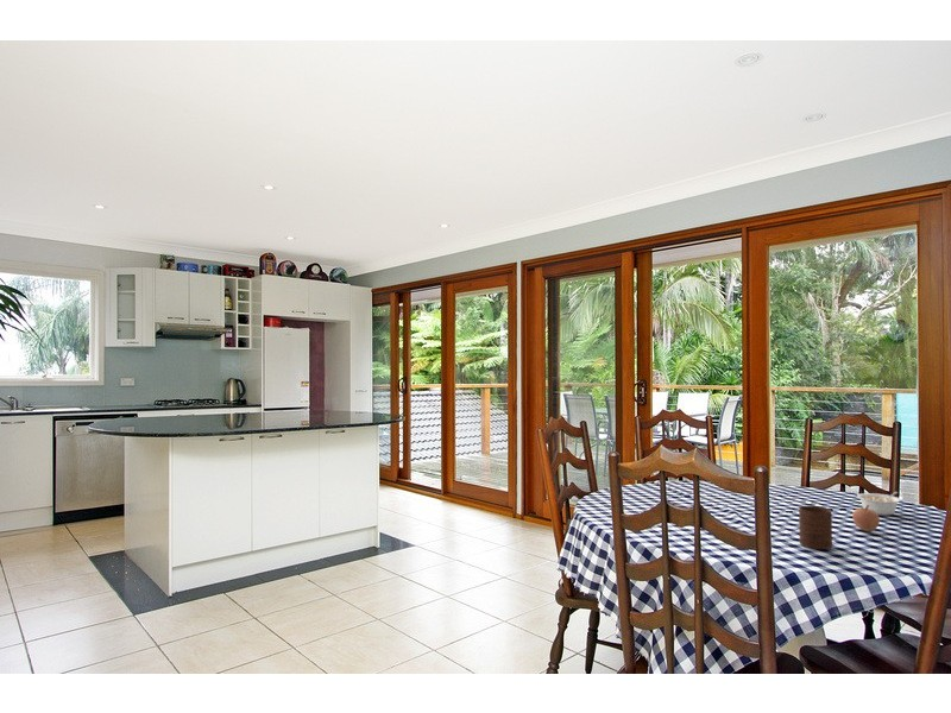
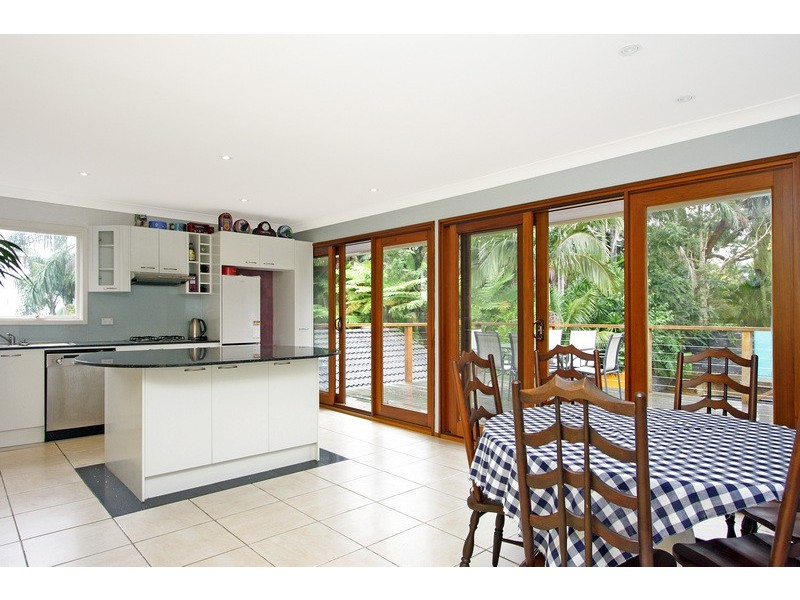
- legume [856,491,902,516]
- cup [798,505,833,550]
- fruit [851,501,881,532]
